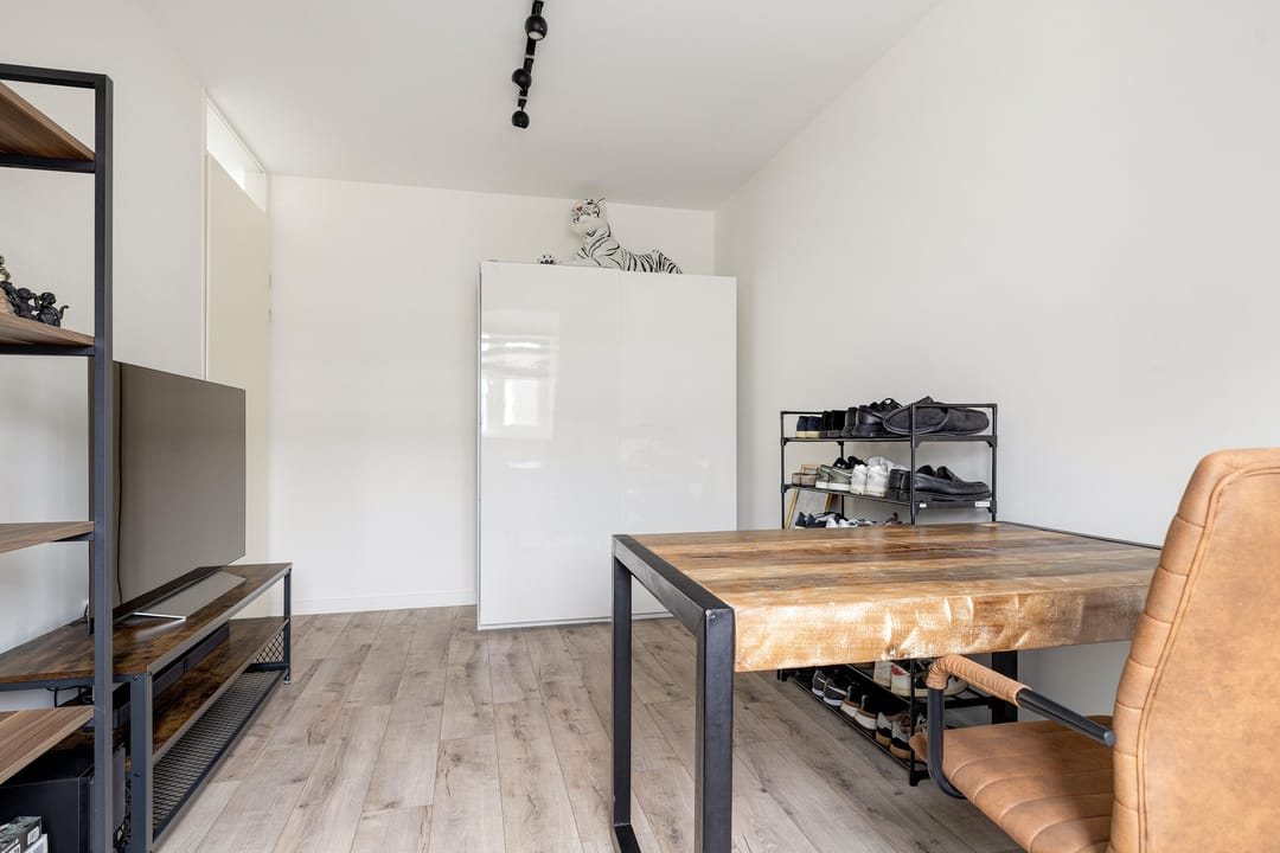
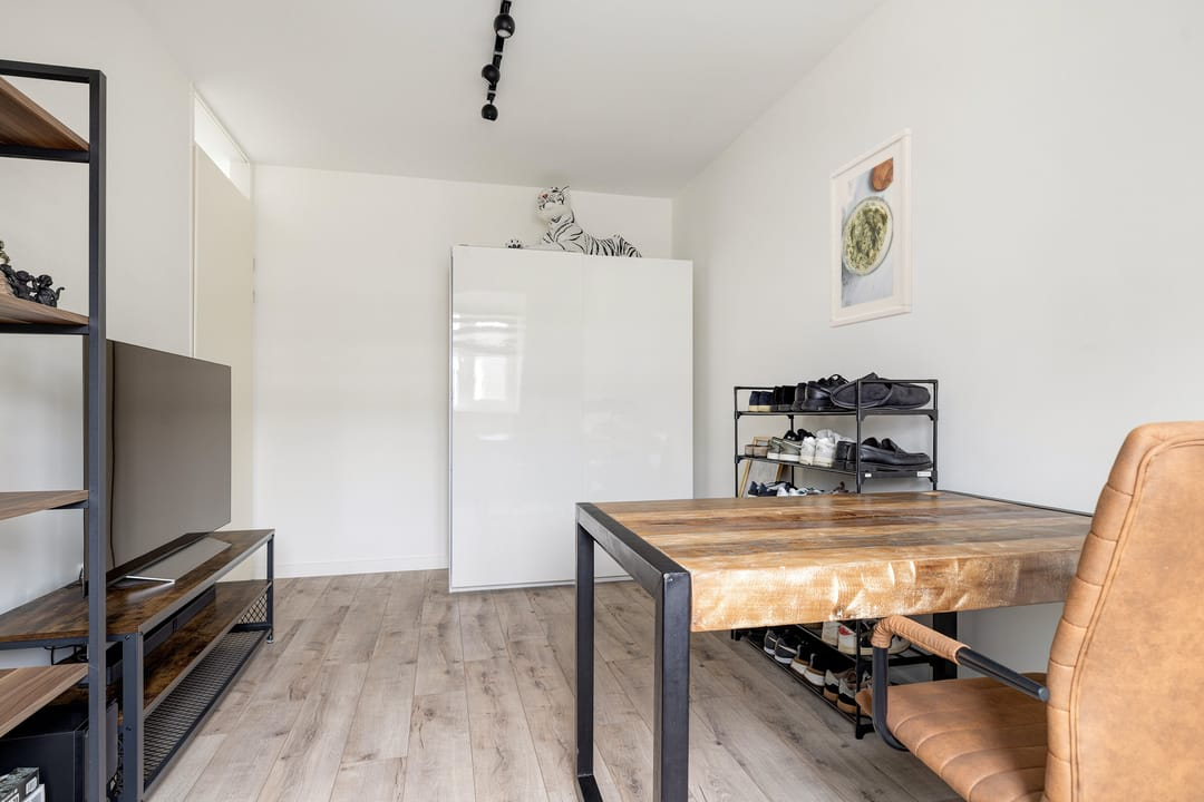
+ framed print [828,127,913,329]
